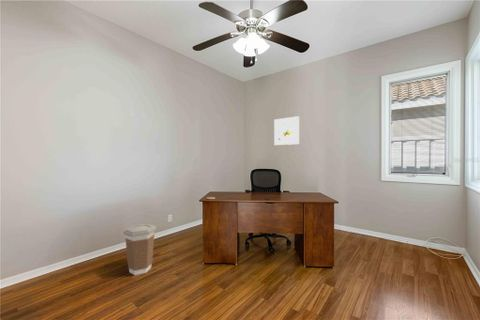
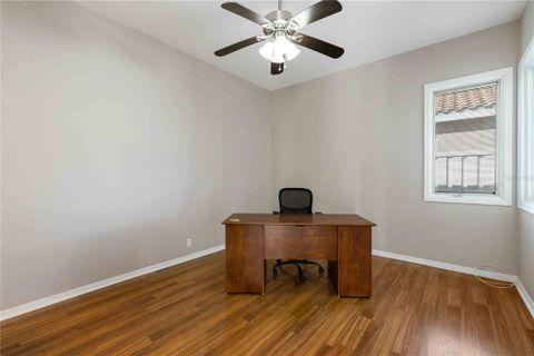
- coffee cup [122,223,157,276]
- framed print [273,115,300,146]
